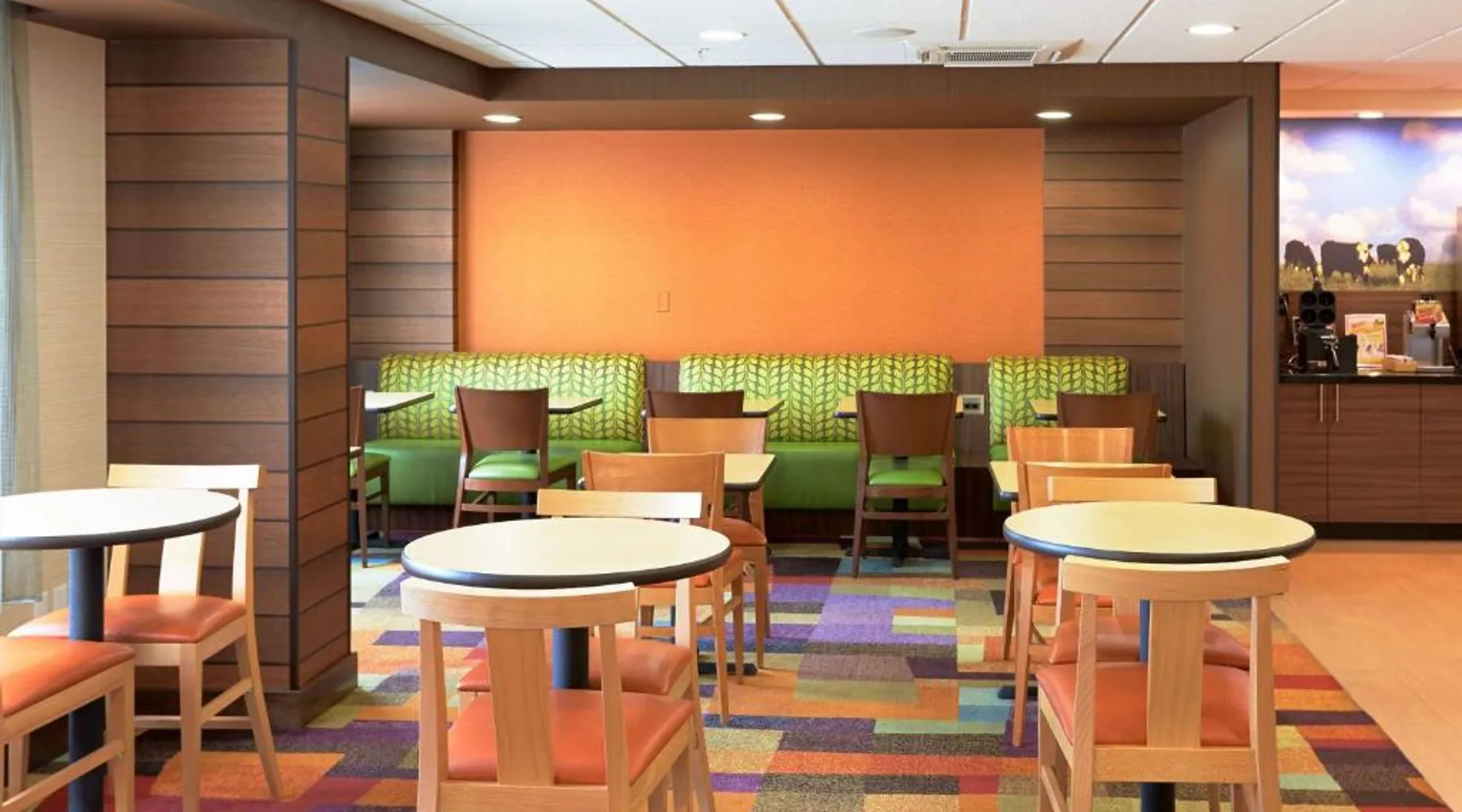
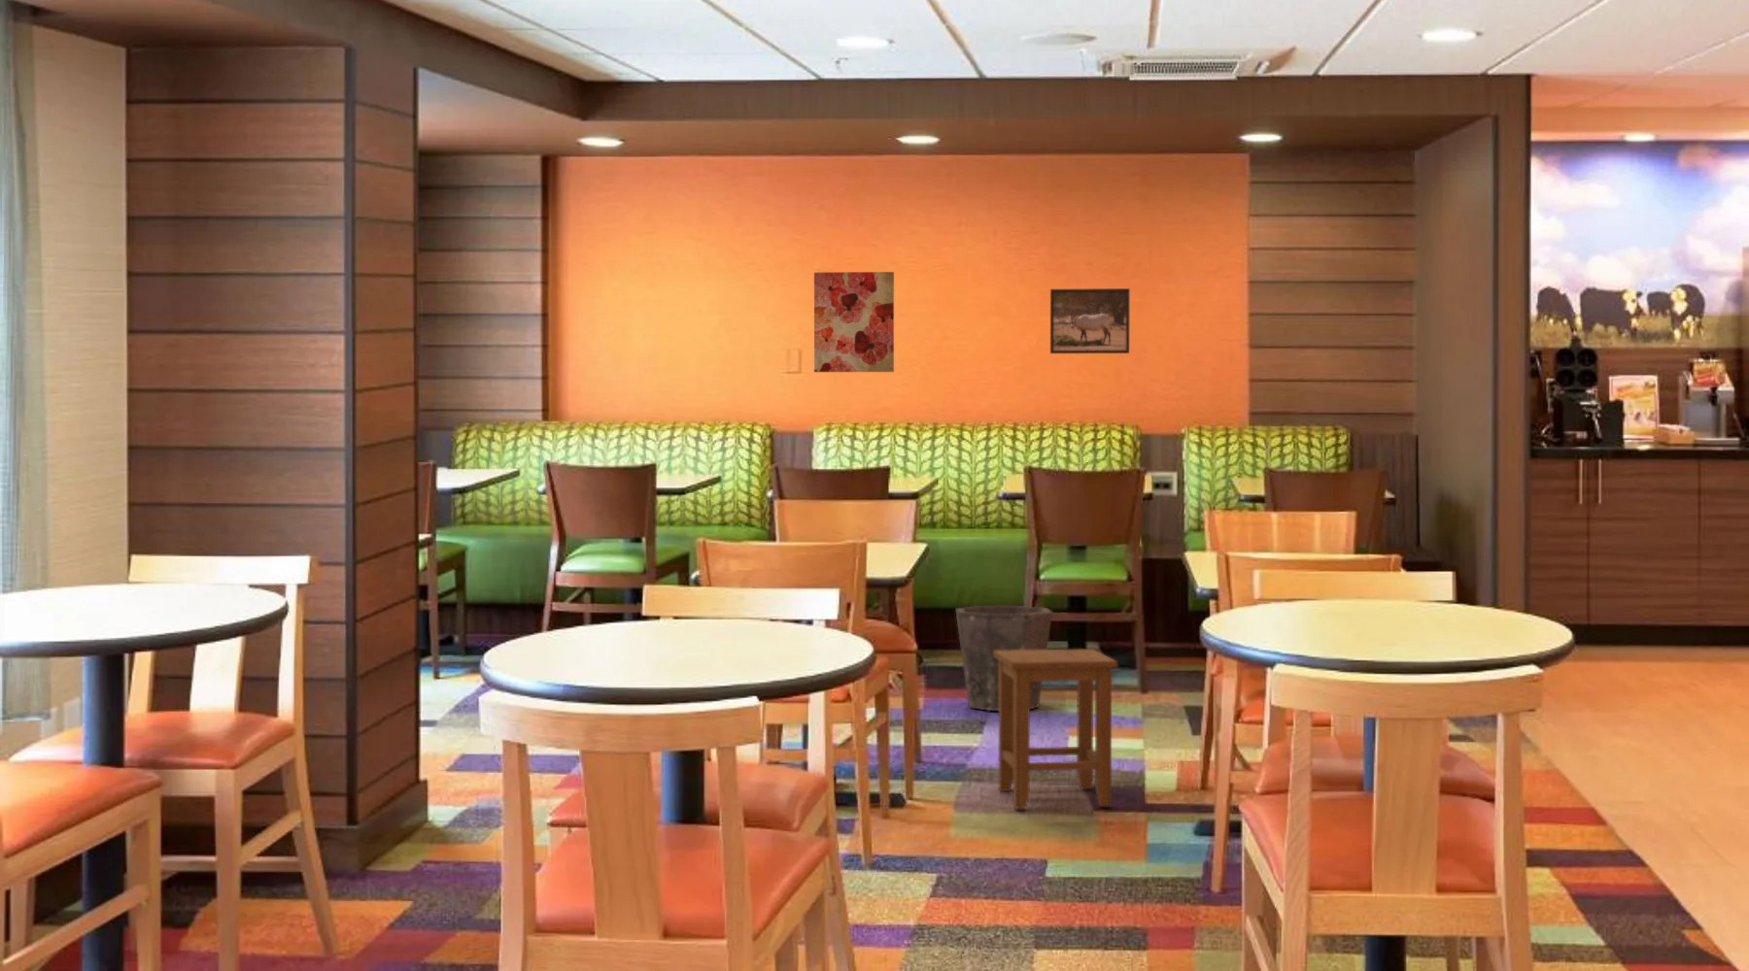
+ waste bin [955,605,1053,712]
+ stool [993,648,1119,808]
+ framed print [1049,287,1131,354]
+ wall art [813,271,895,373]
